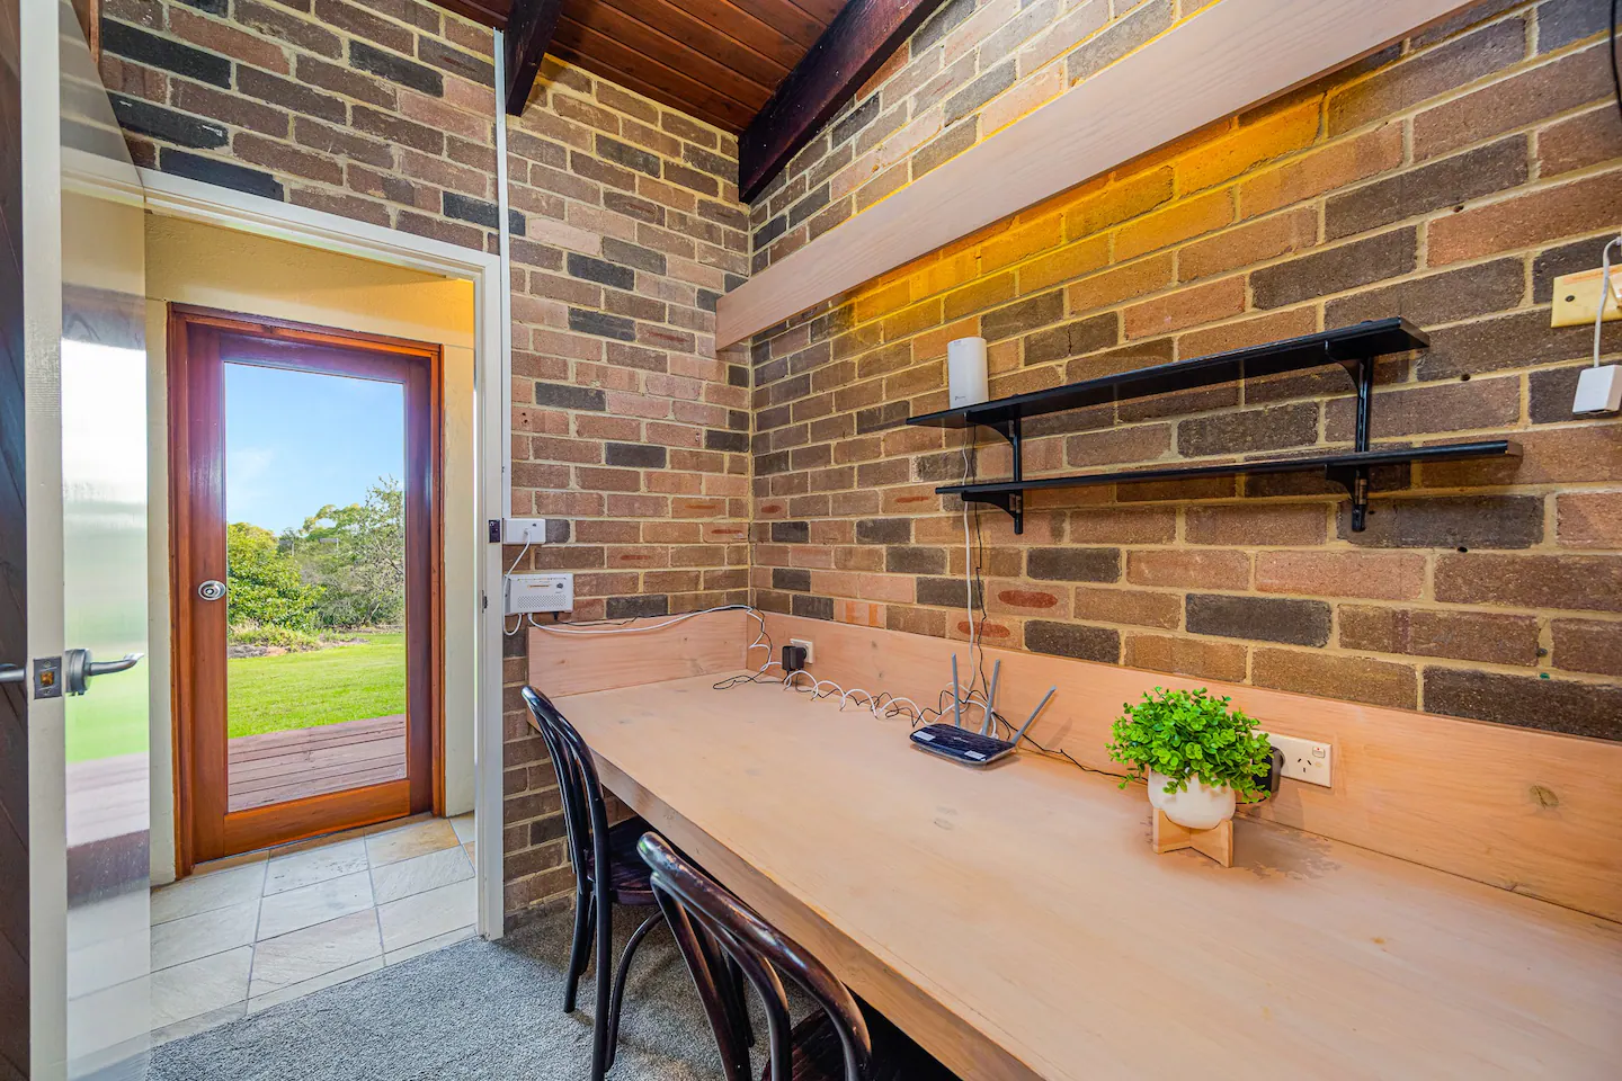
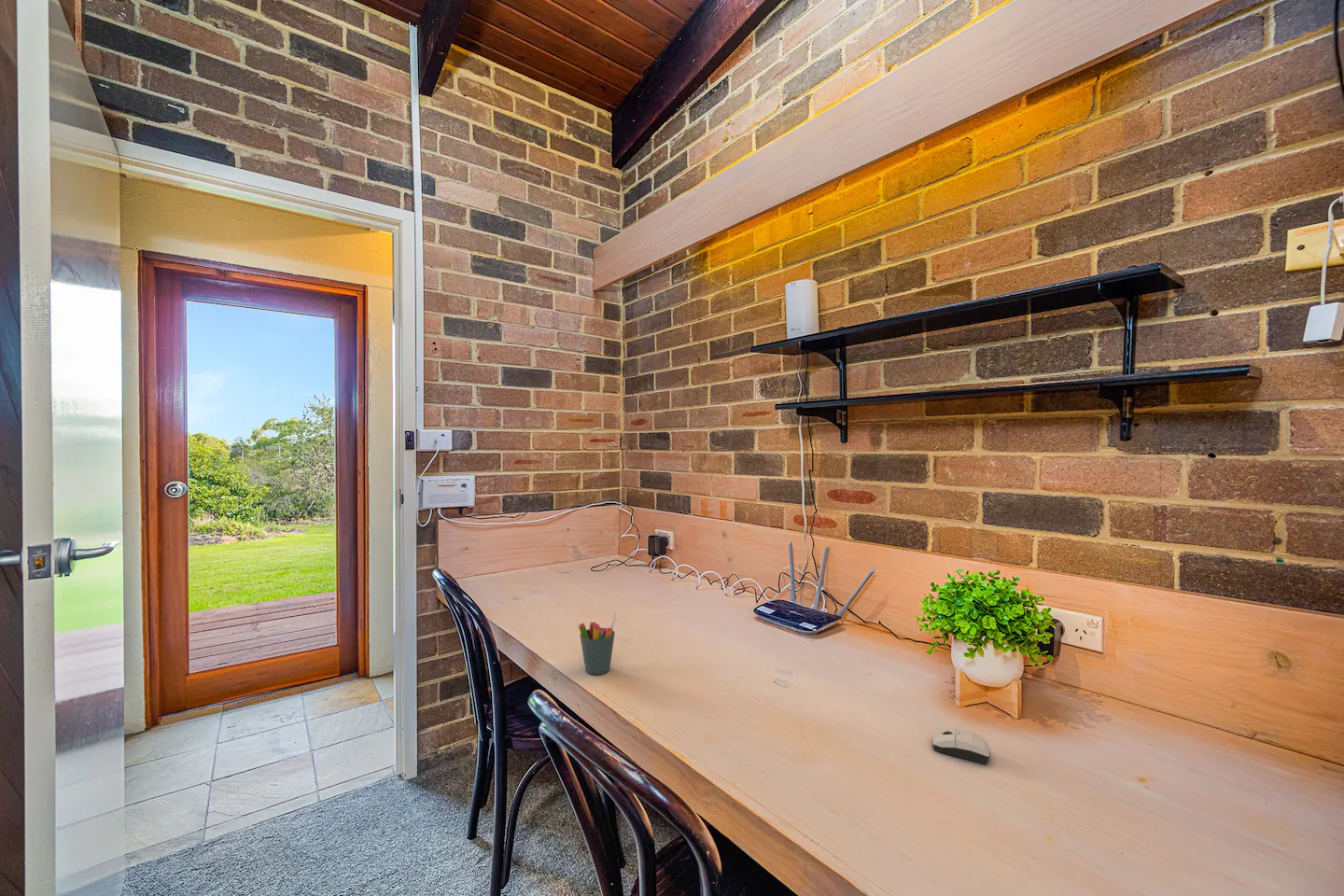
+ computer mouse [931,727,991,765]
+ pen holder [578,611,617,676]
